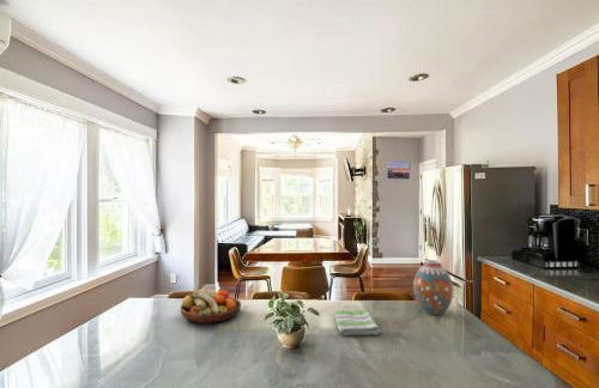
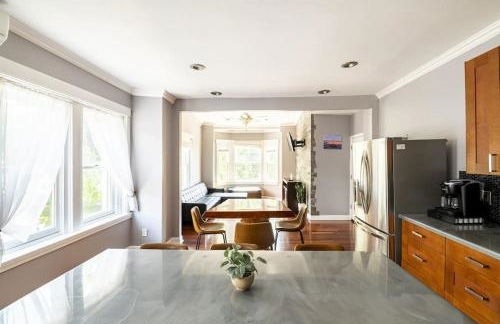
- fruit bowl [180,289,242,325]
- dish towel [333,309,381,337]
- vase [412,259,455,316]
